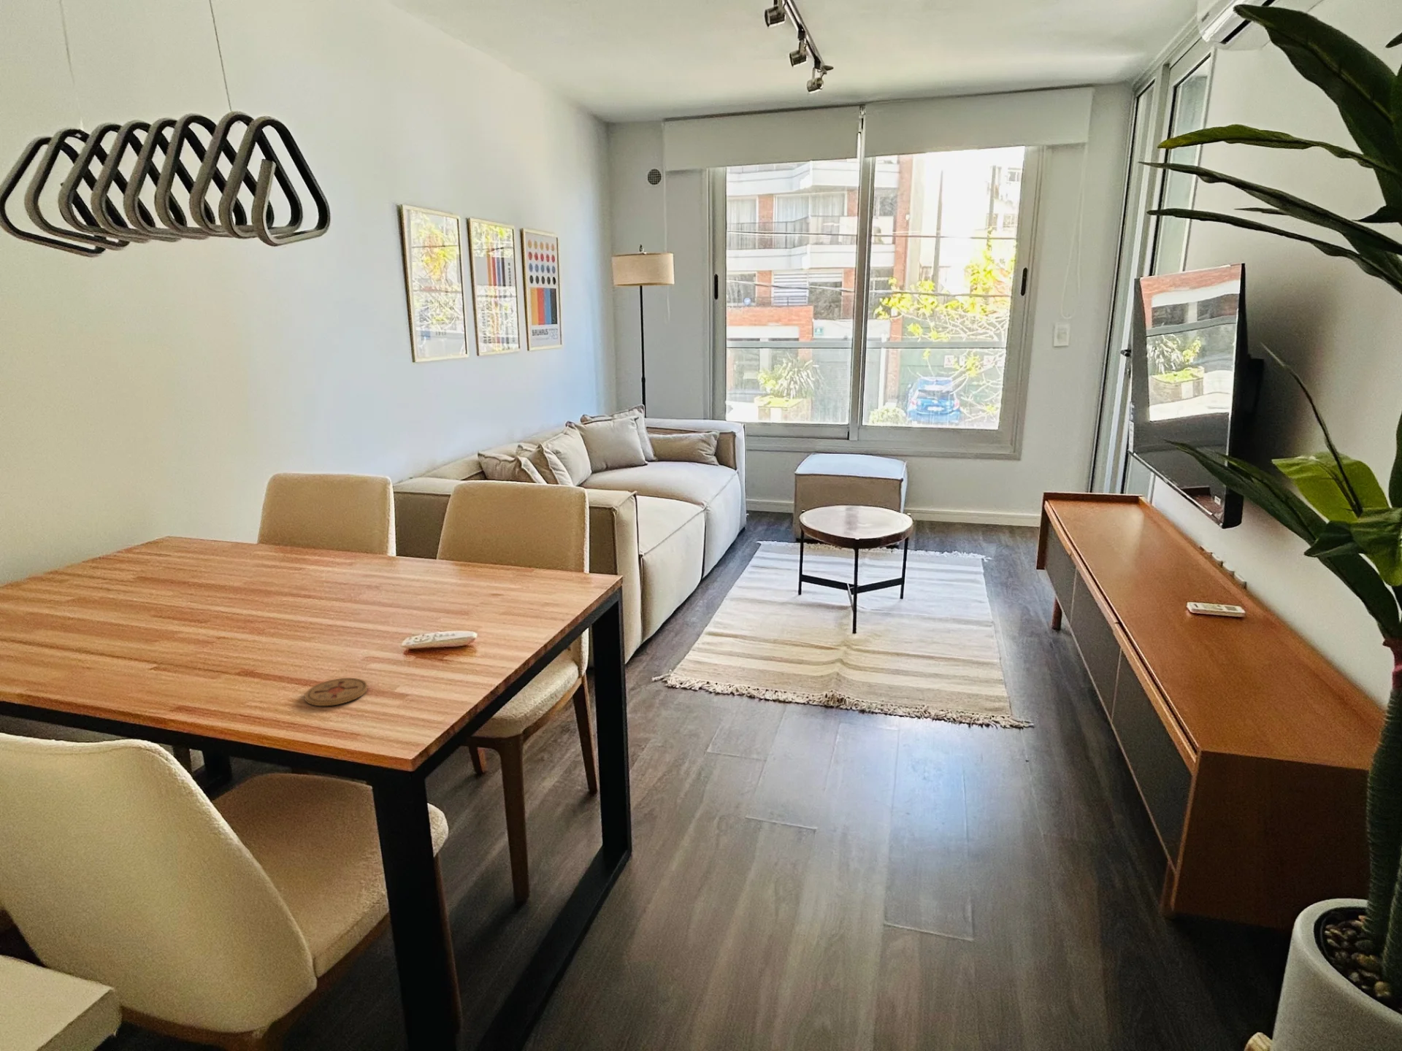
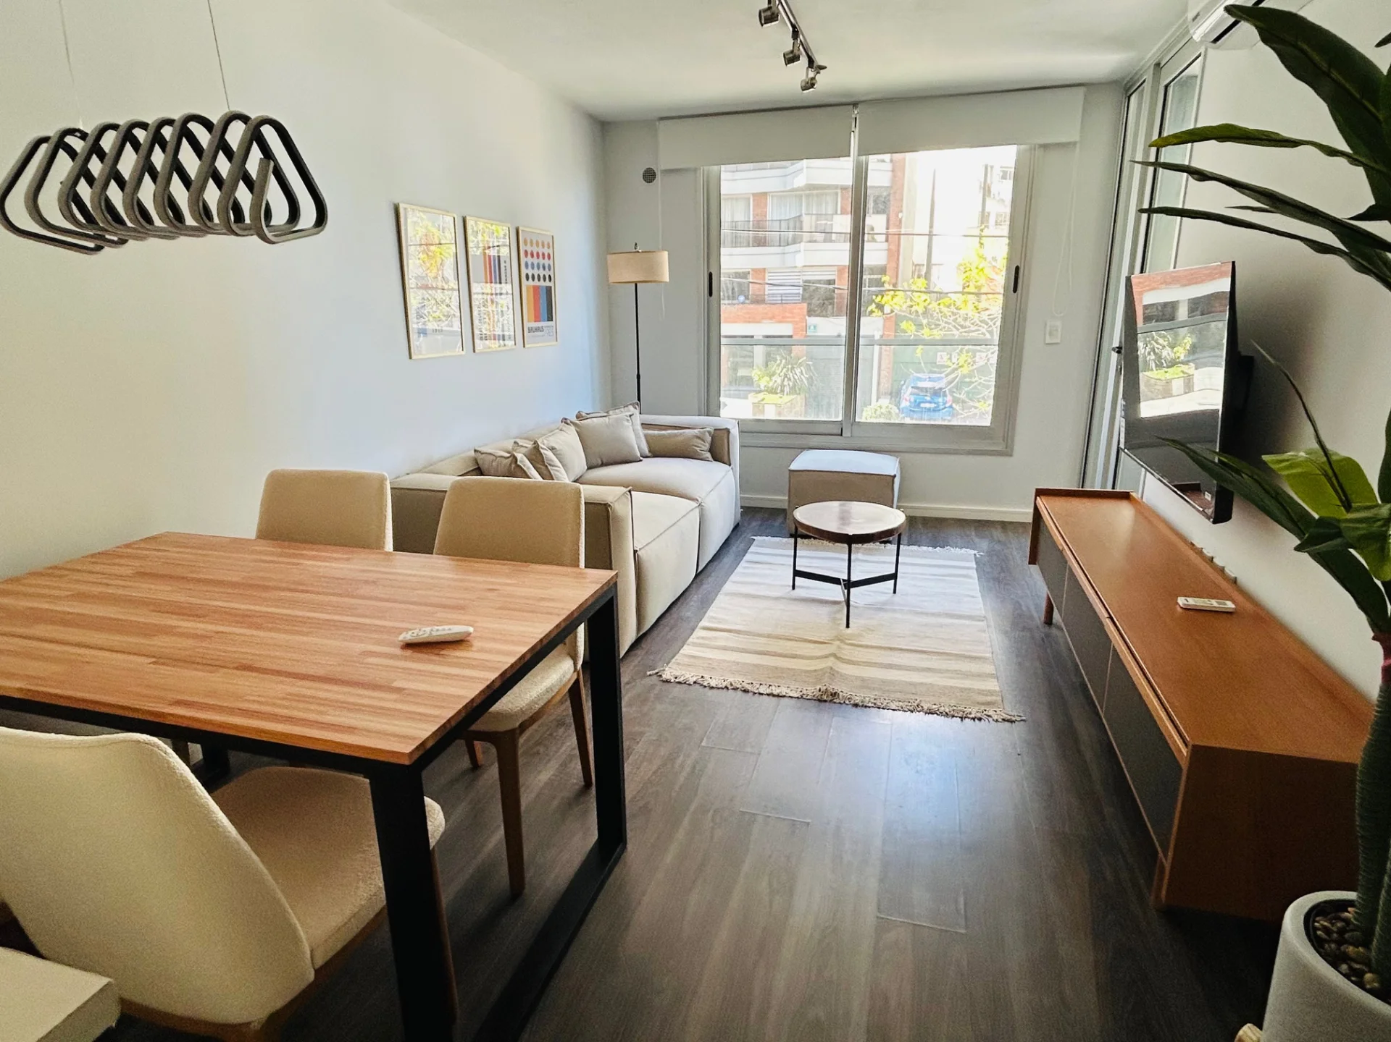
- coaster [304,678,369,707]
